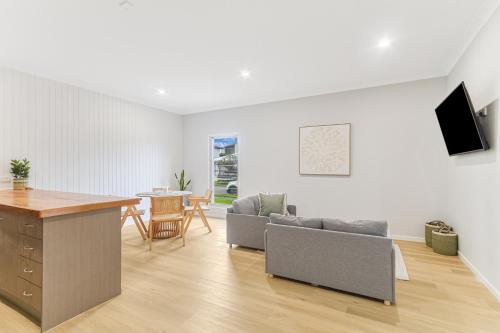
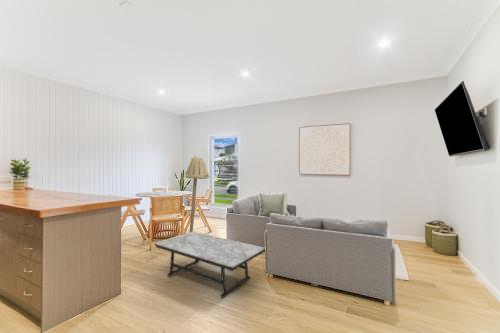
+ floor lamp [184,155,210,233]
+ coffee table [153,231,266,299]
